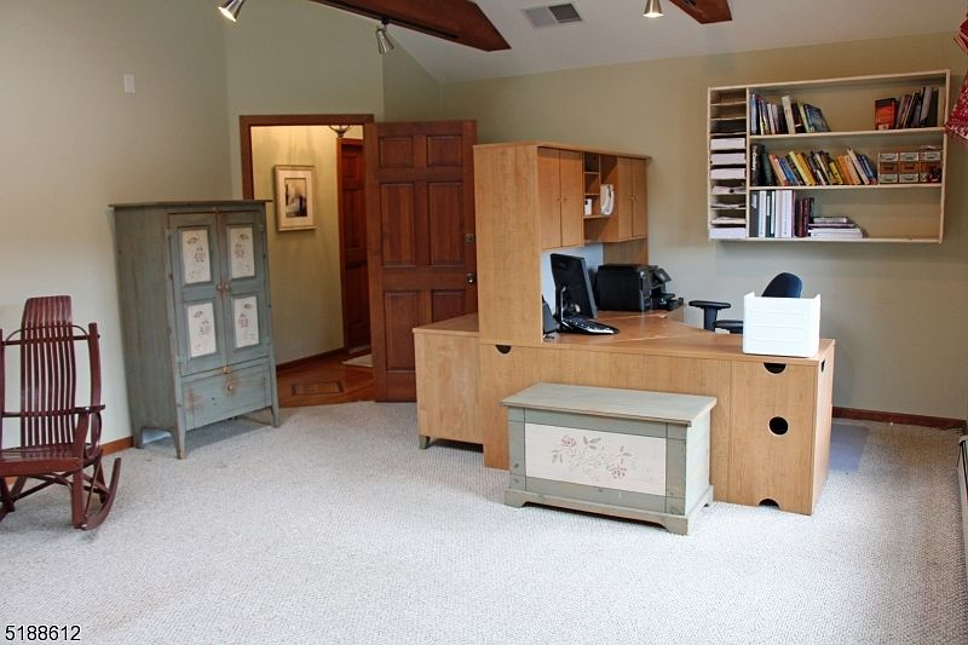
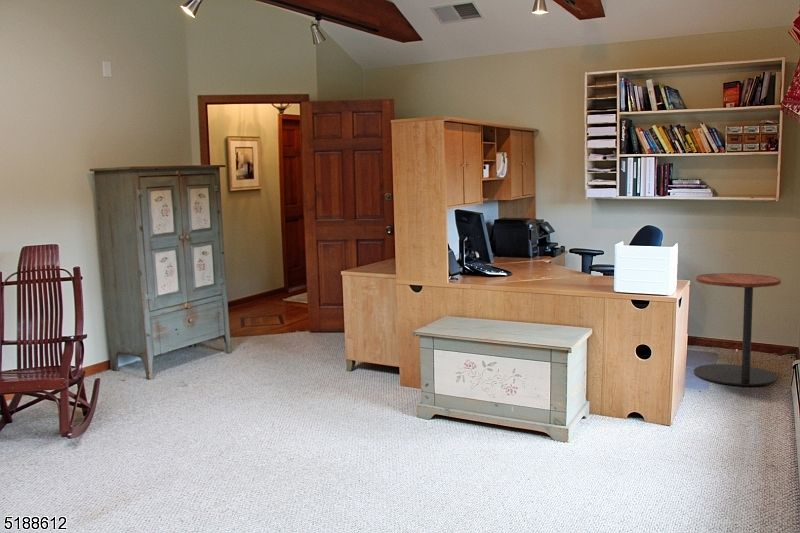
+ side table [693,272,782,387]
